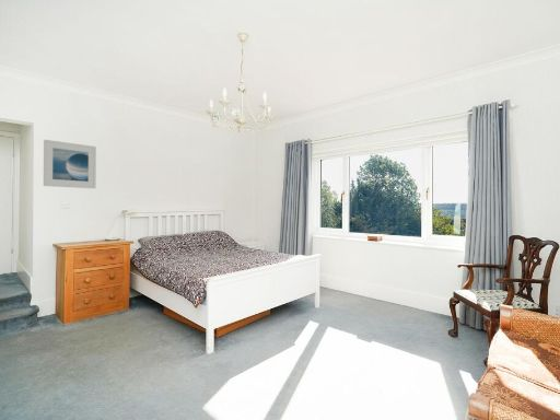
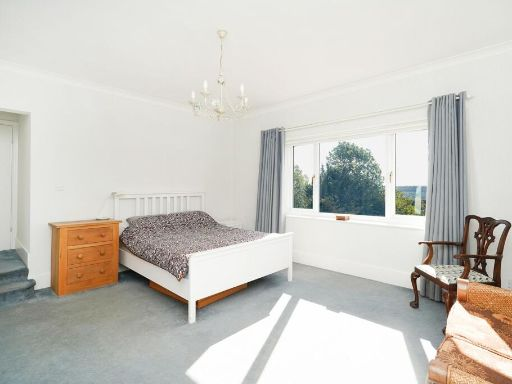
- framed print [43,139,97,189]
